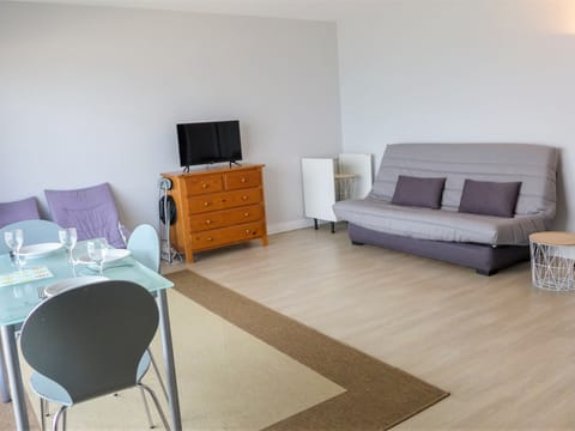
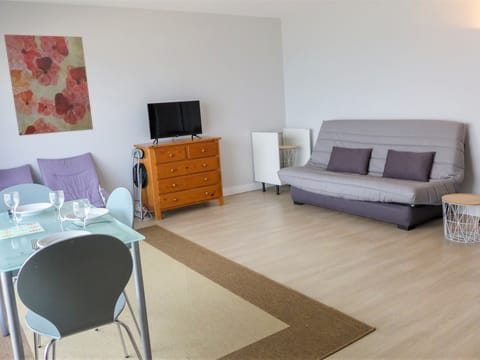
+ wall art [3,34,94,137]
